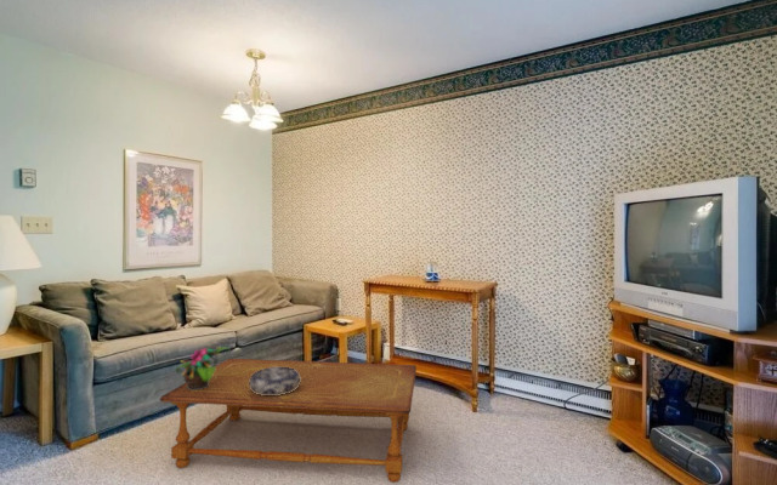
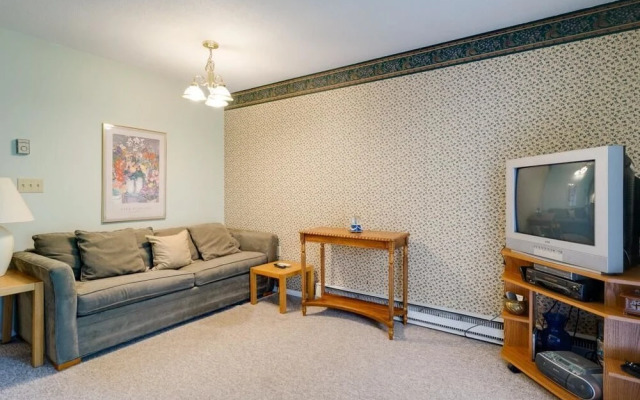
- decorative bowl [249,367,301,395]
- potted flower [175,343,232,390]
- coffee table [158,358,418,484]
